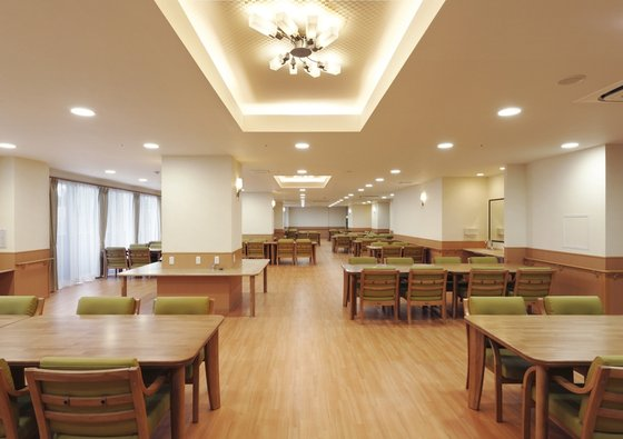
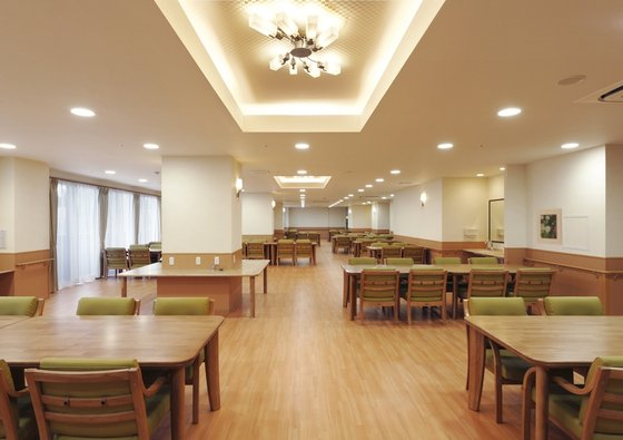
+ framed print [536,207,563,246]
